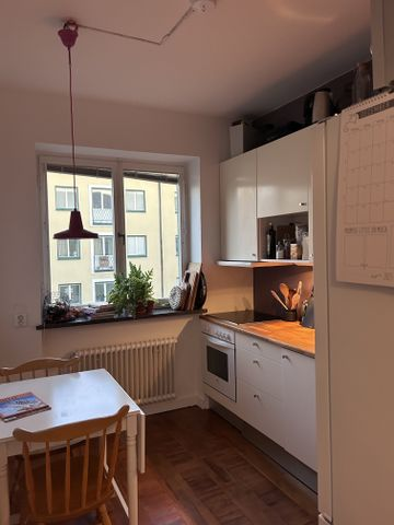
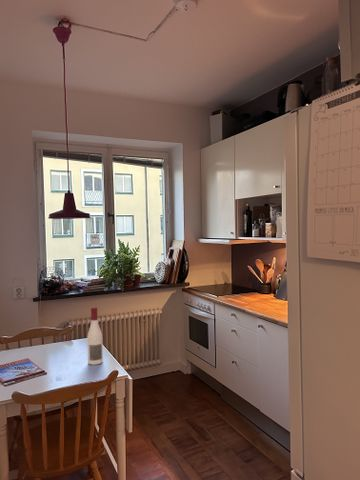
+ alcohol [86,306,104,366]
